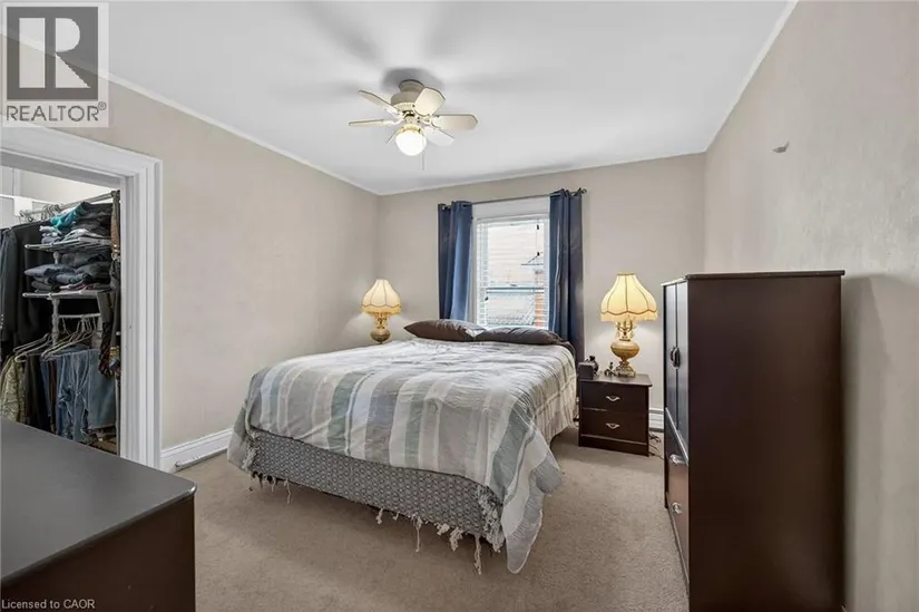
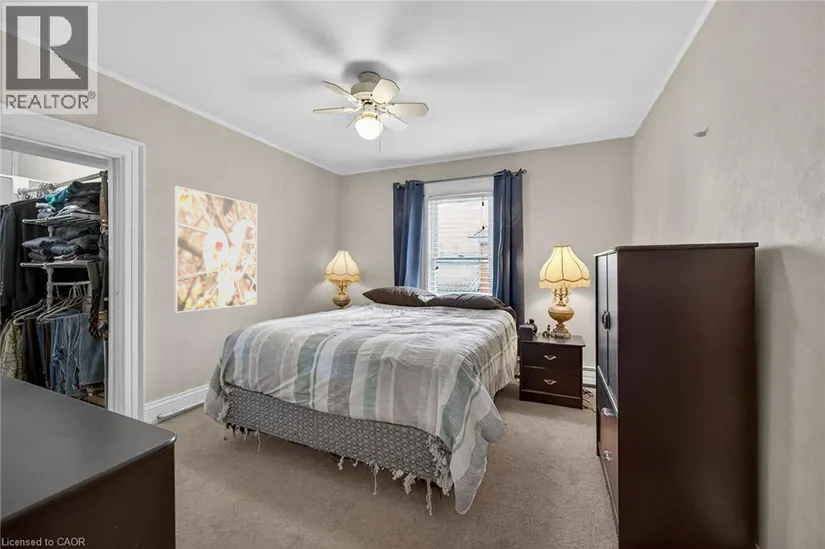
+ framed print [173,185,258,314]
